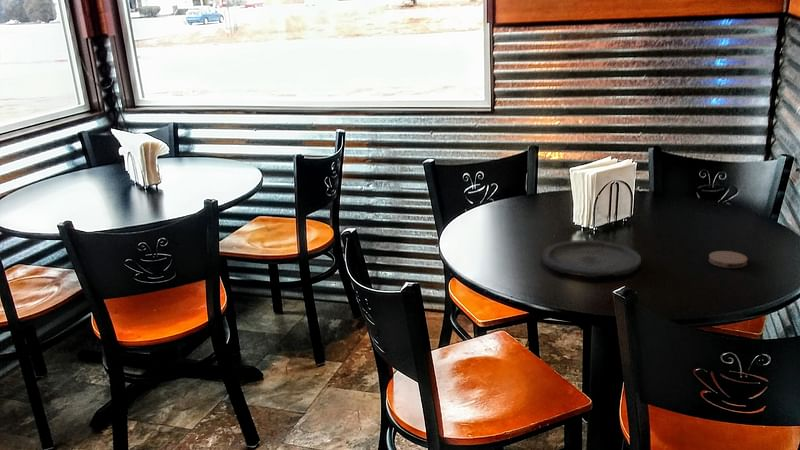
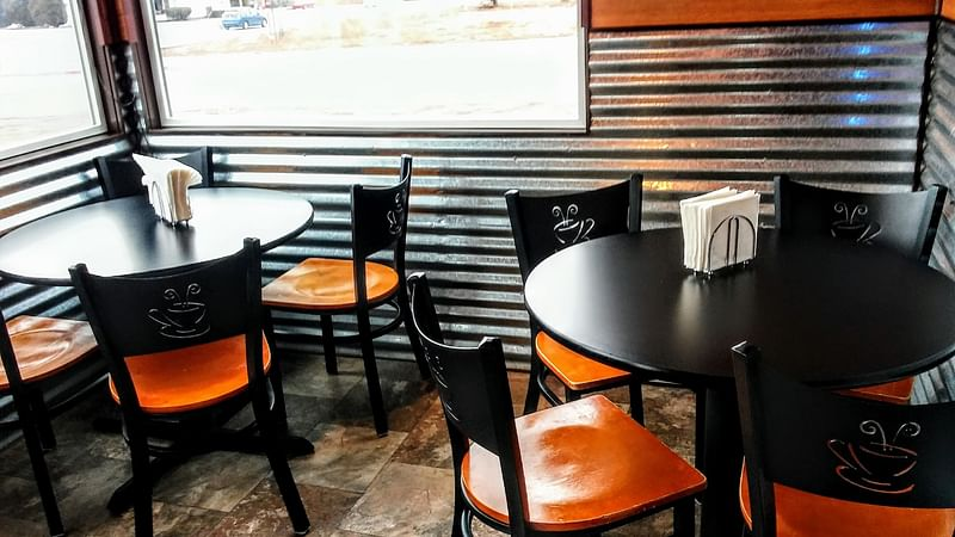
- plate [541,239,642,278]
- coaster [708,250,748,269]
